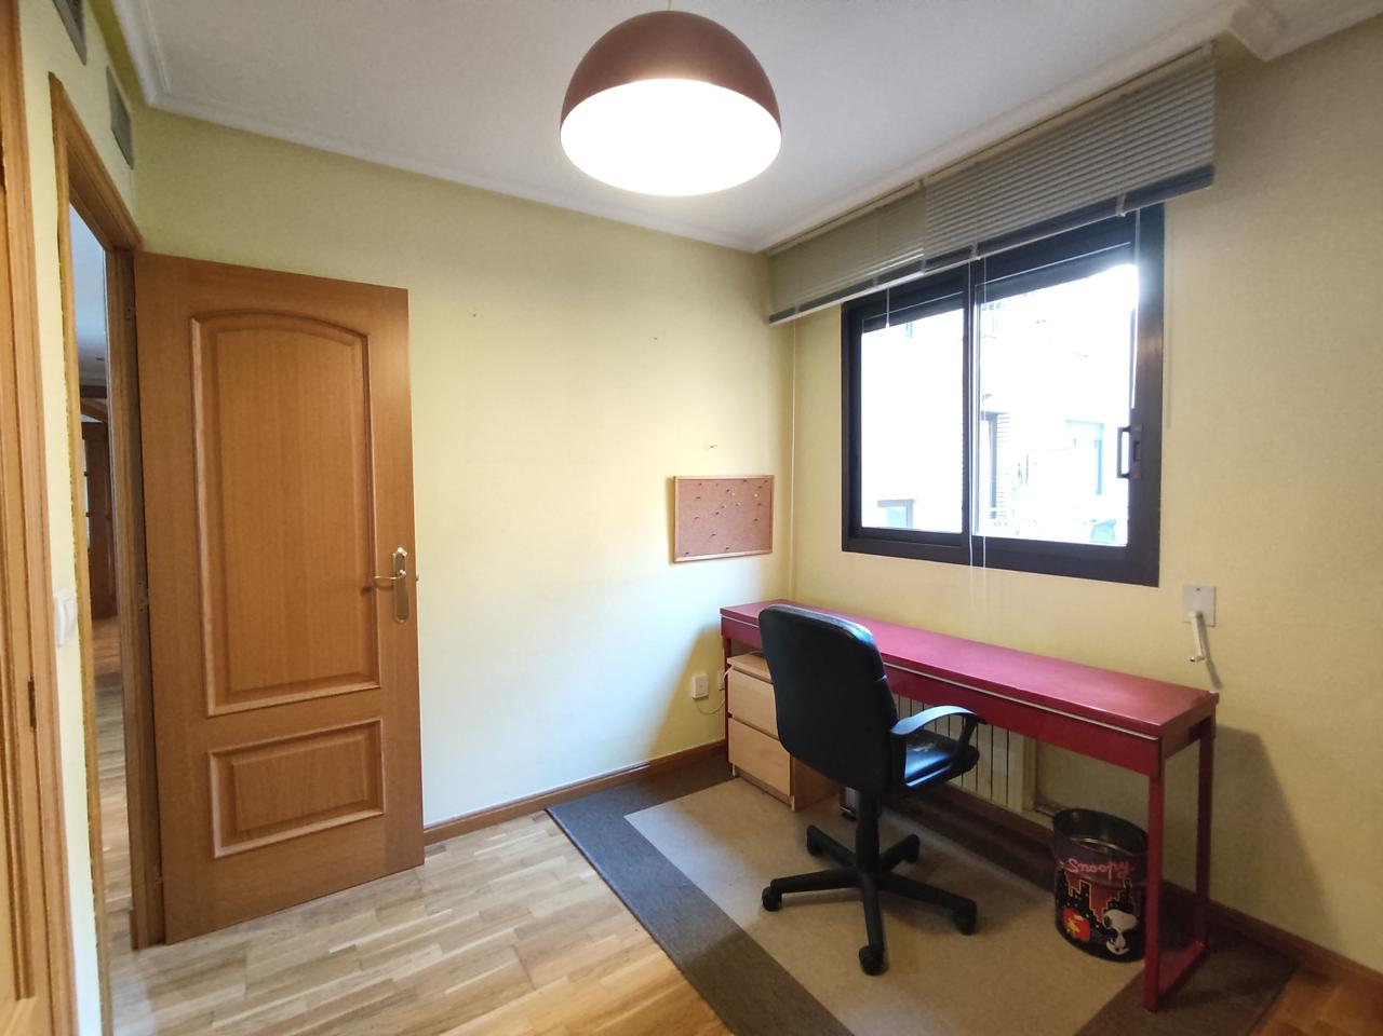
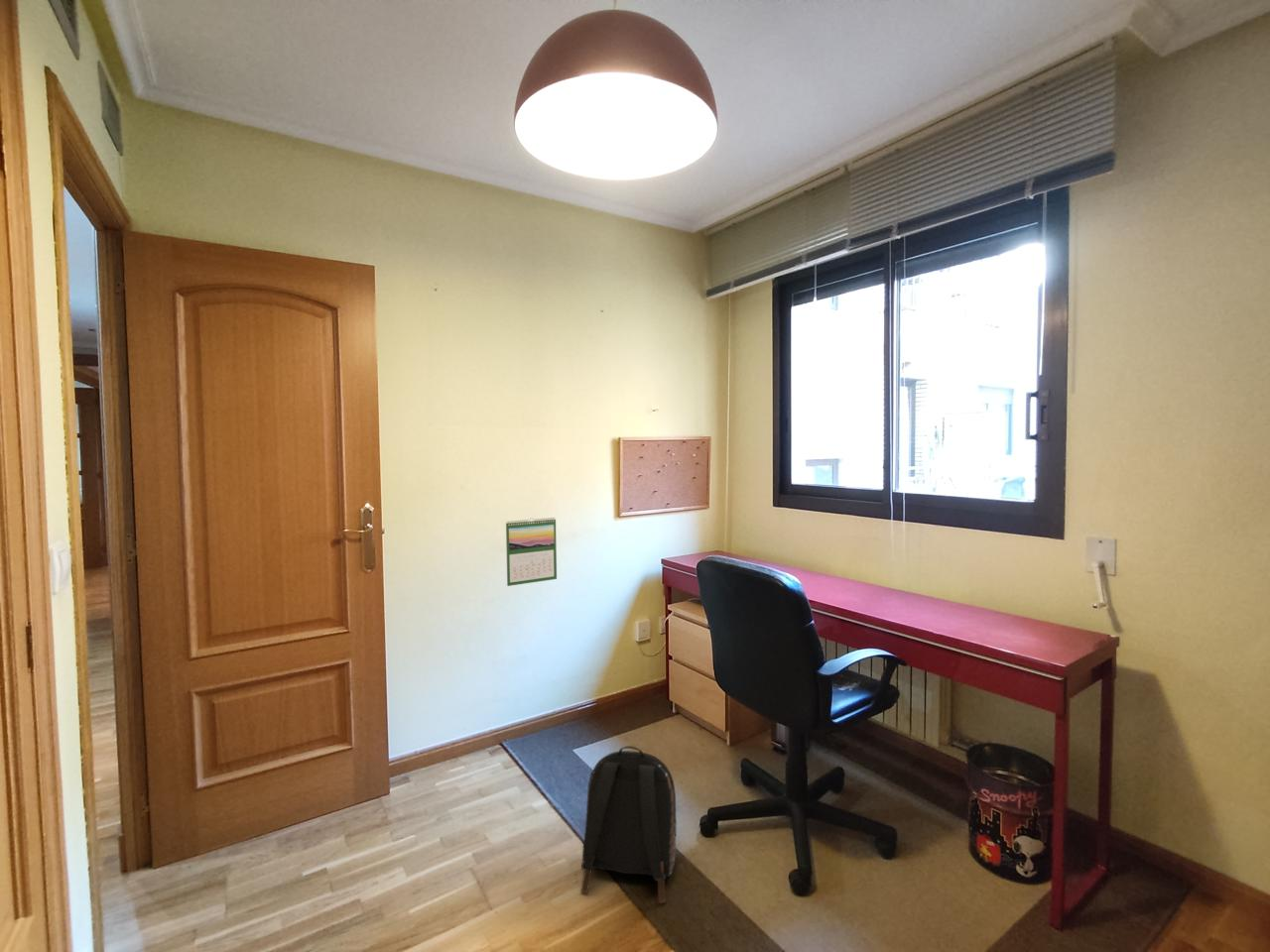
+ calendar [505,517,558,587]
+ backpack [579,745,679,904]
